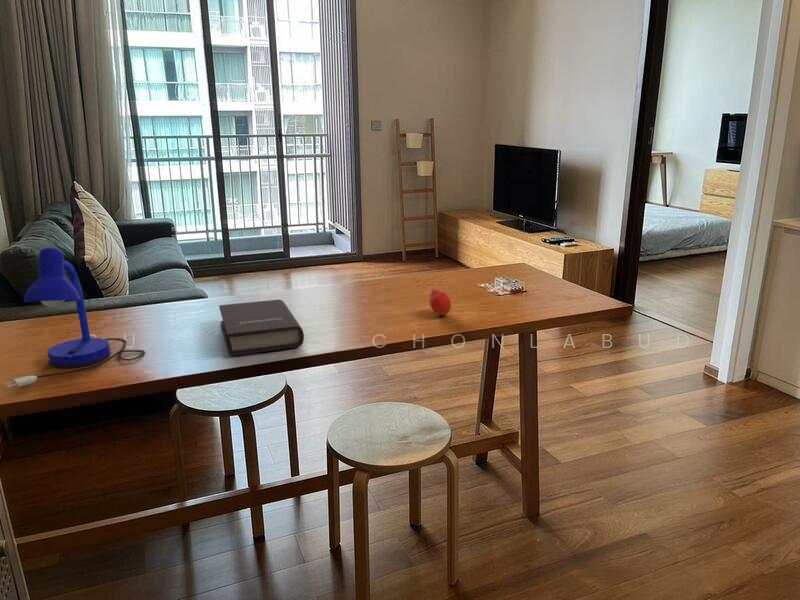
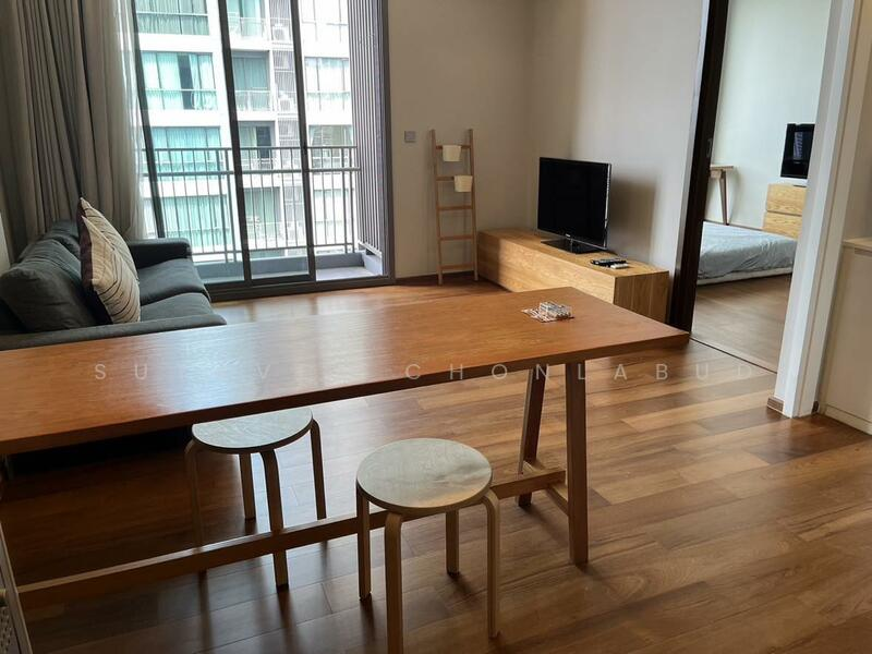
- desk lamp [3,247,146,389]
- fruit [428,288,452,316]
- book [218,299,305,357]
